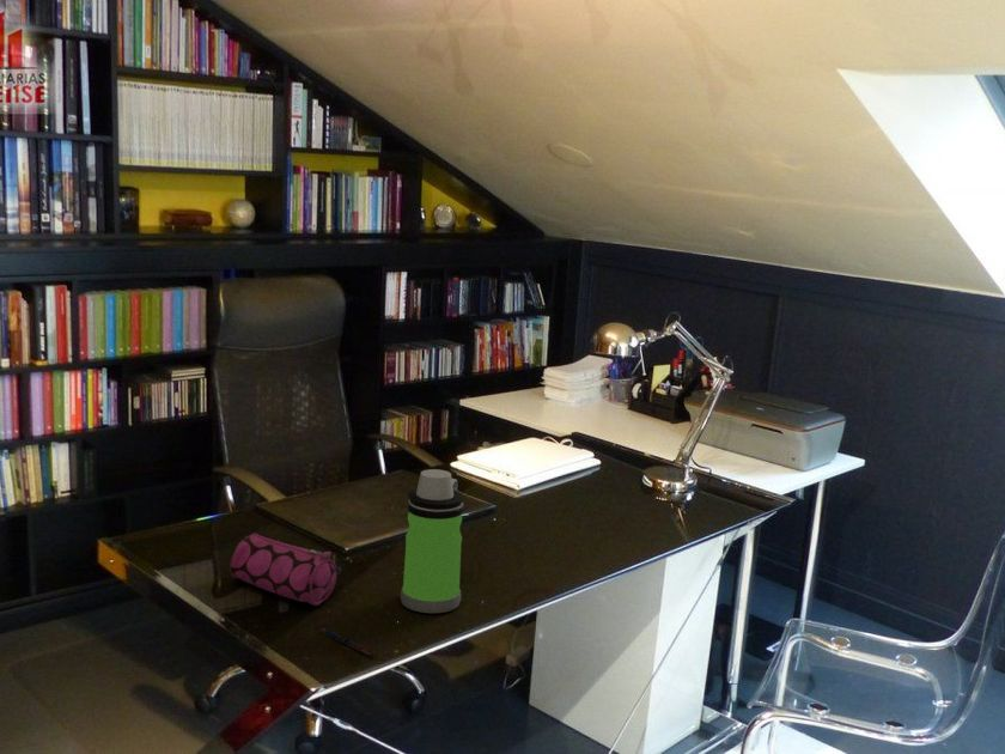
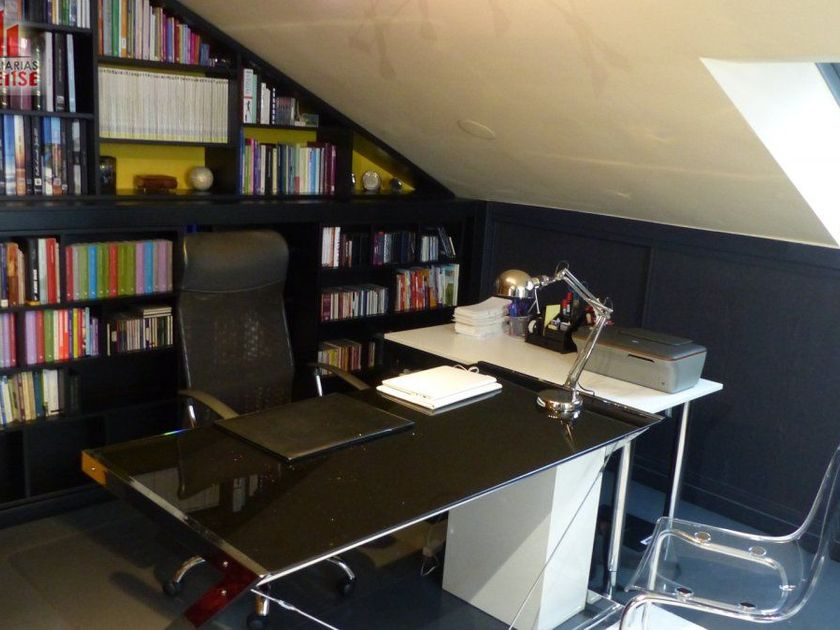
- pencil case [229,533,345,607]
- water bottle [400,468,465,614]
- pen [319,627,374,657]
